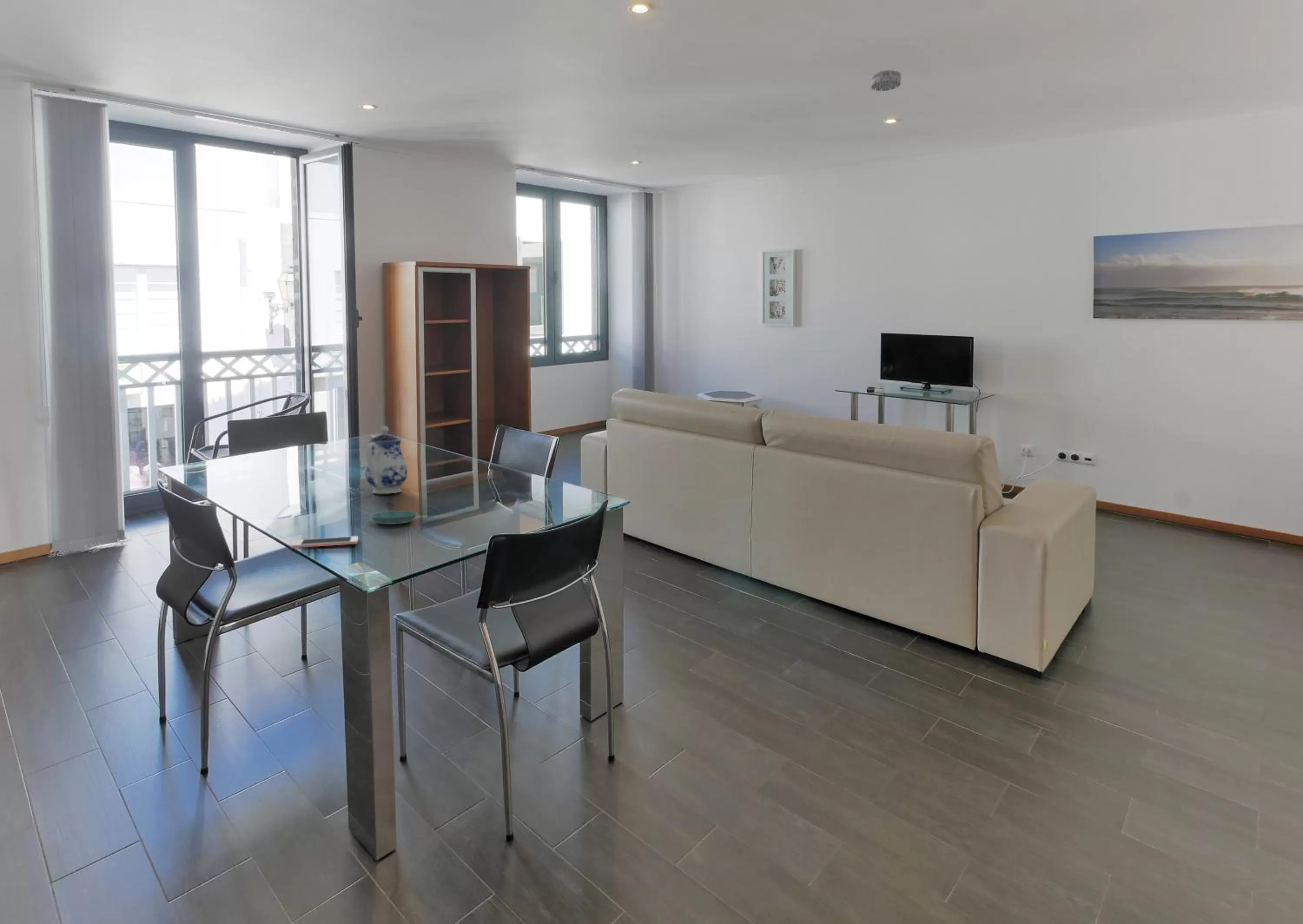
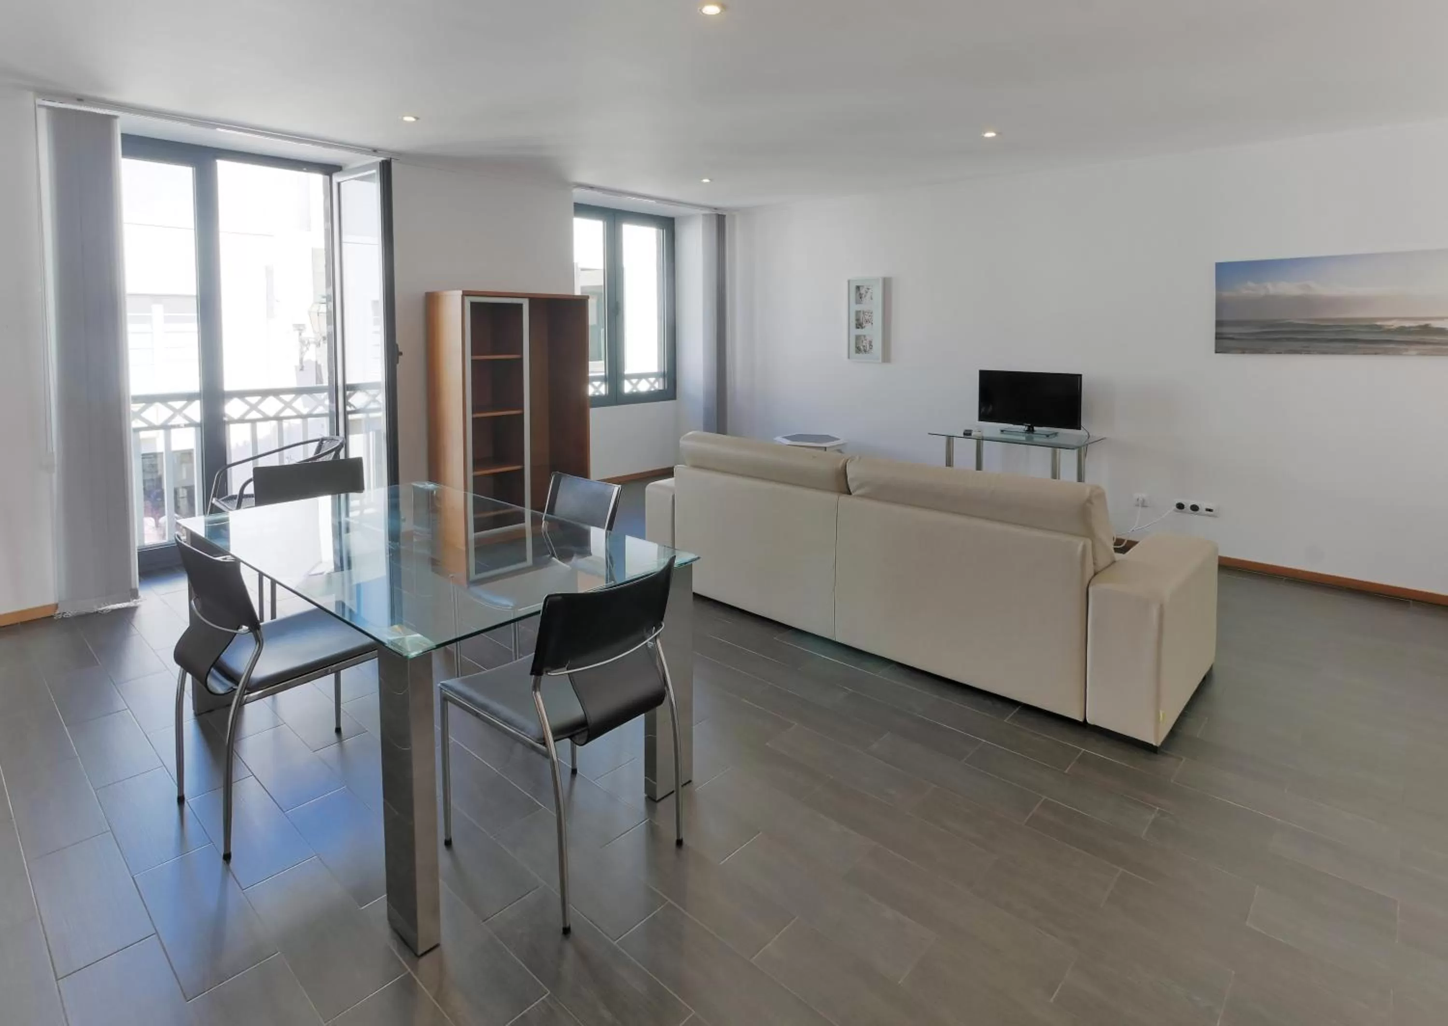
- saucer [370,511,418,525]
- cell phone [290,536,359,549]
- teapot [365,426,408,494]
- smoke detector [871,69,901,92]
